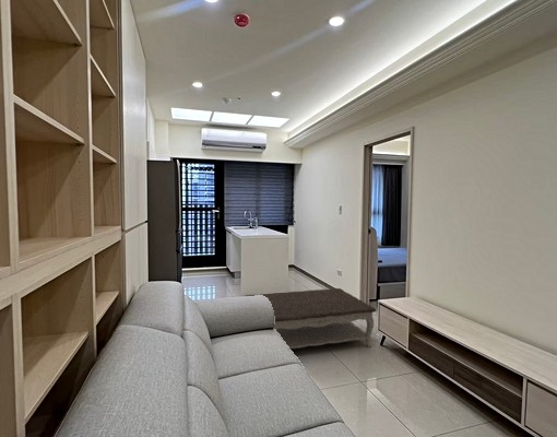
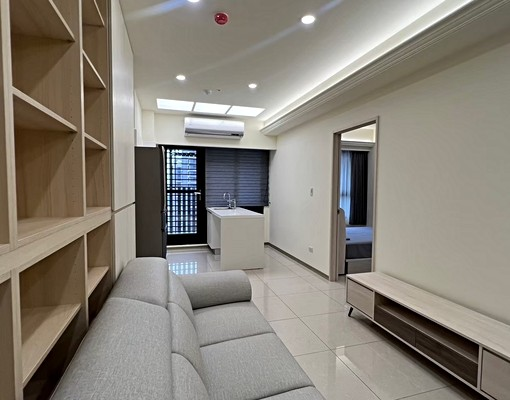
- coffee table [245,287,377,350]
